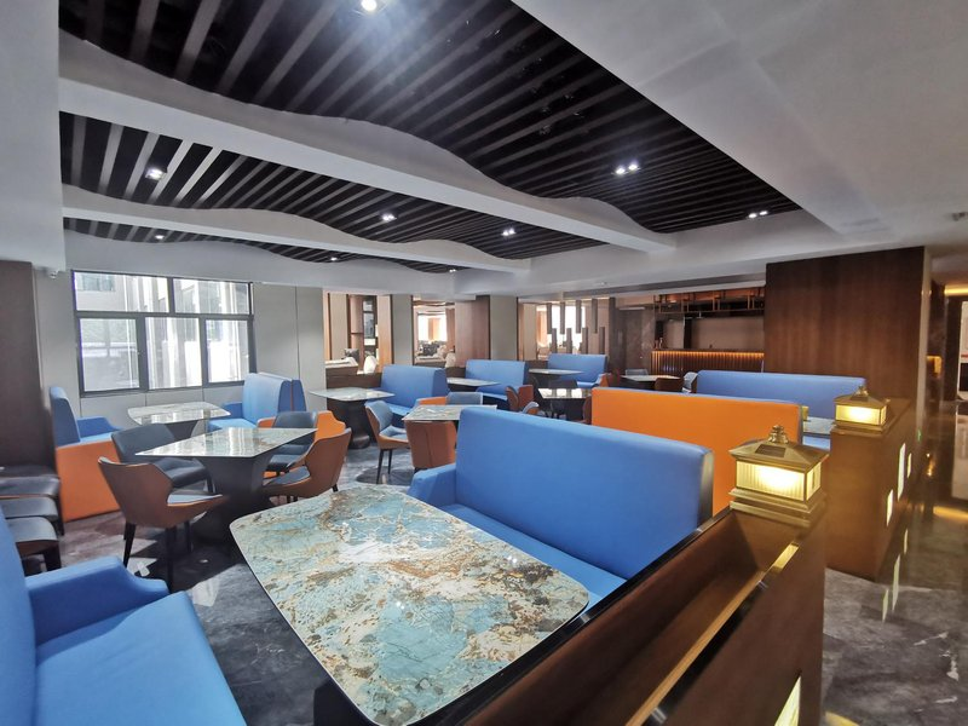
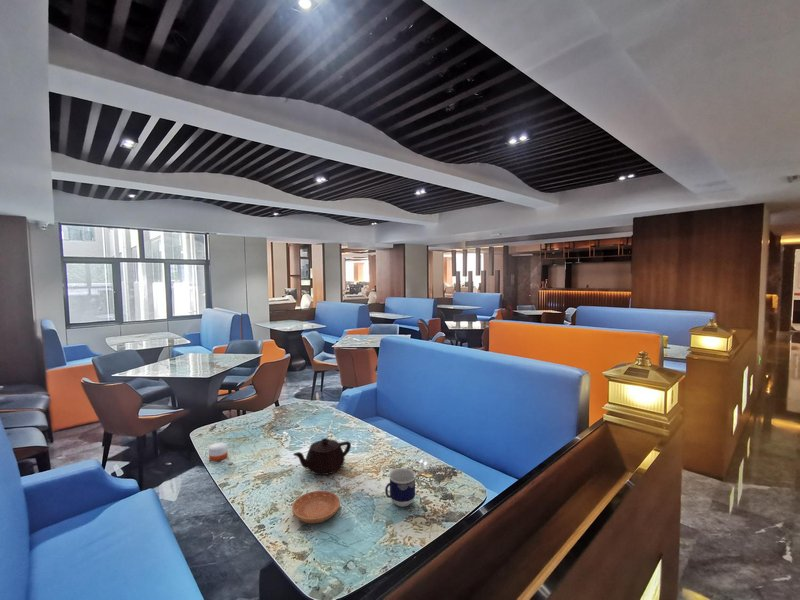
+ saucer [291,490,341,525]
+ cup [384,467,417,508]
+ candle [208,441,228,462]
+ teapot [292,437,352,476]
